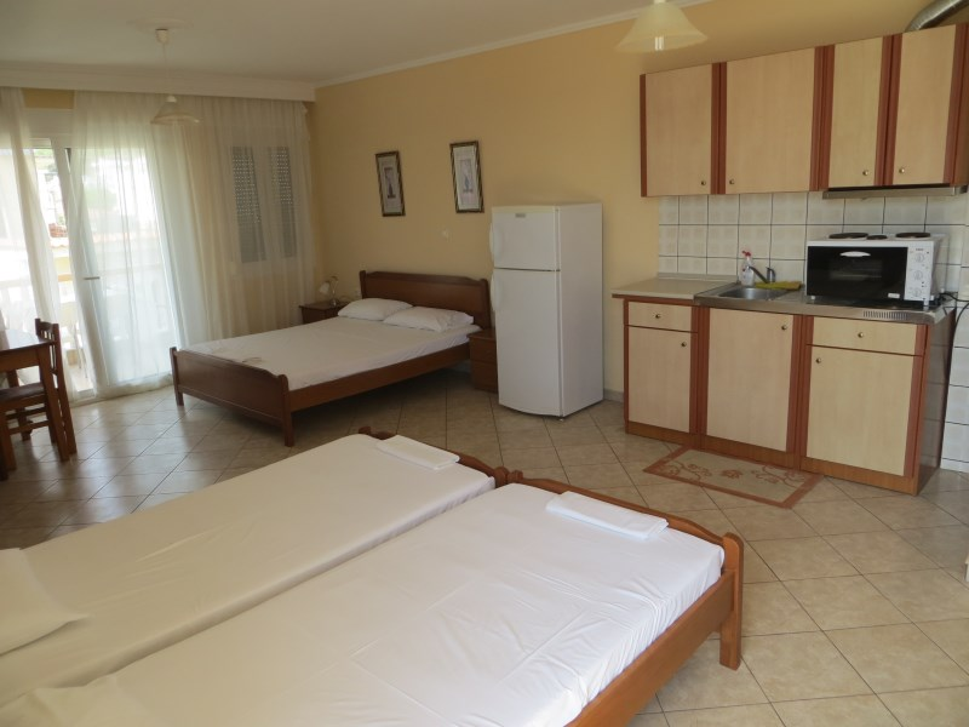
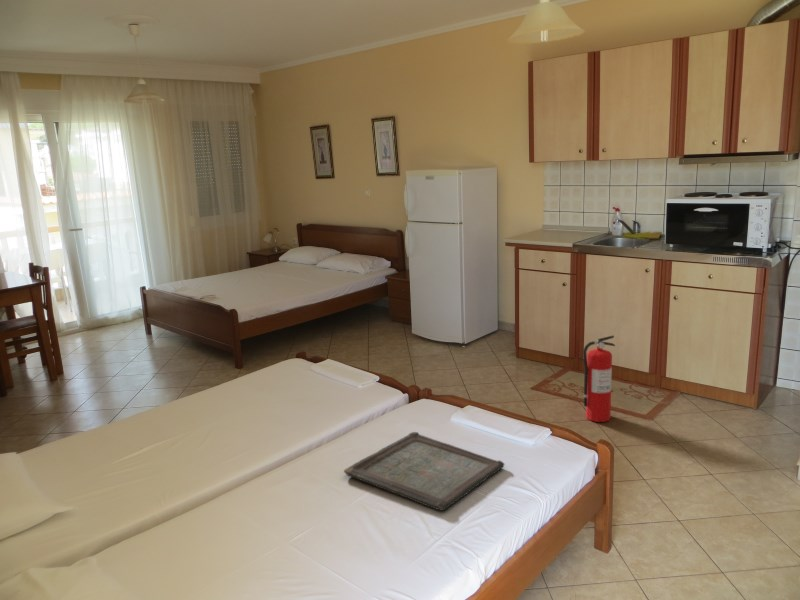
+ serving tray [343,431,505,512]
+ fire extinguisher [582,334,616,423]
